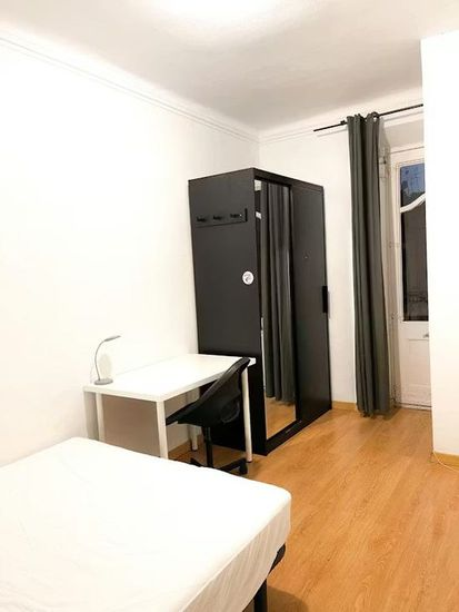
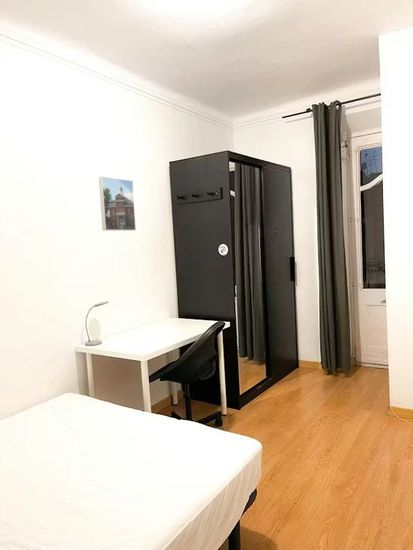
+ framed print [98,175,137,232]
